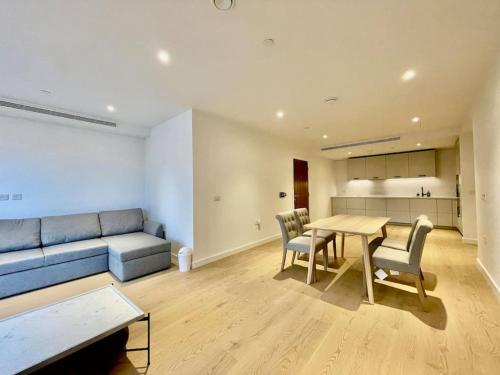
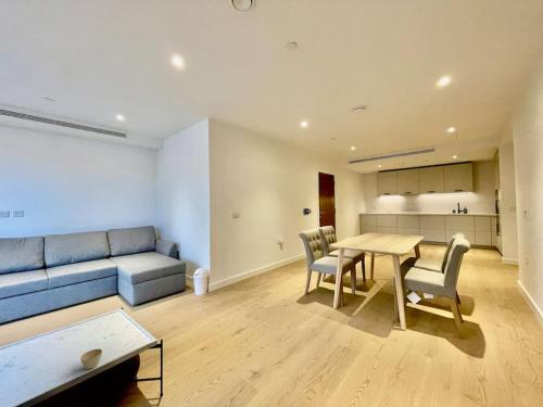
+ flower pot [79,347,103,370]
